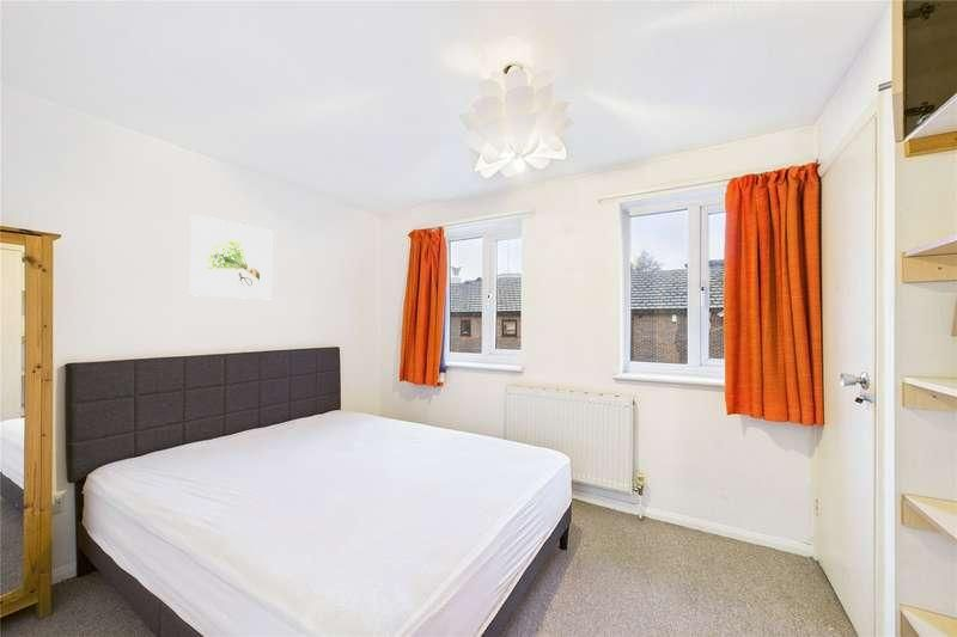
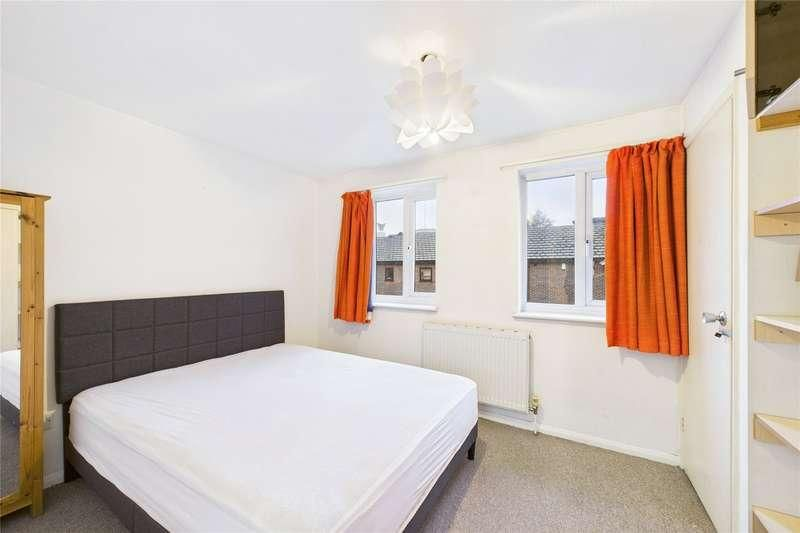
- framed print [189,213,273,300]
